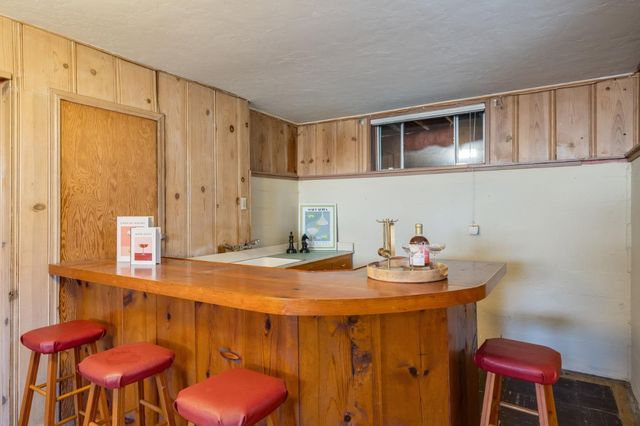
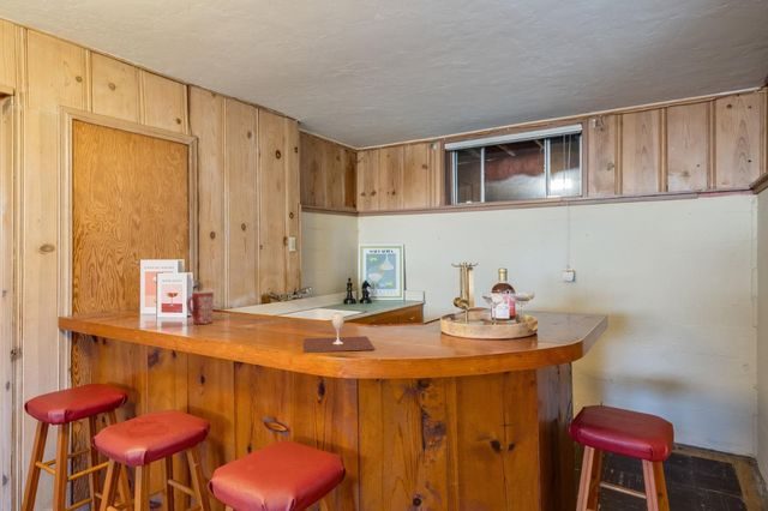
+ mug [186,290,216,325]
+ wine glass [302,312,376,354]
